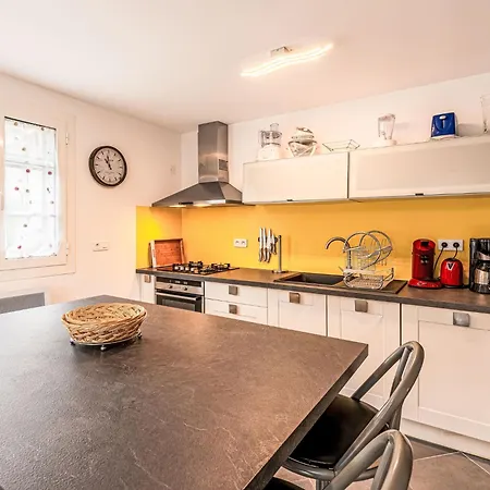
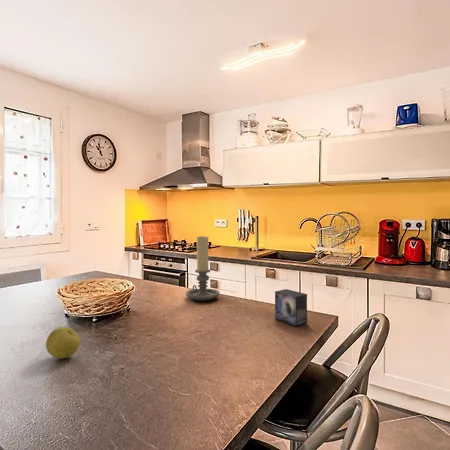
+ apple [45,326,81,360]
+ candle holder [185,234,221,302]
+ small box [274,288,308,327]
